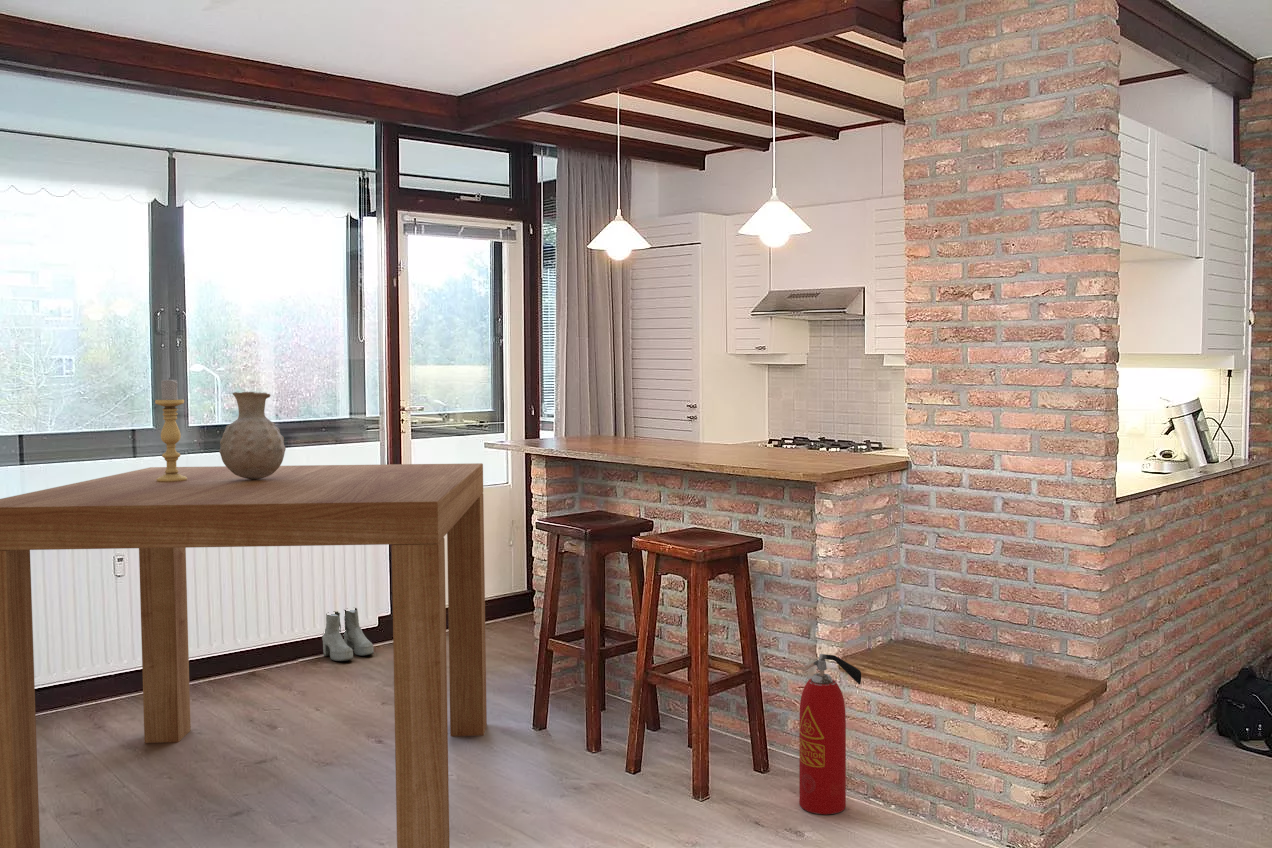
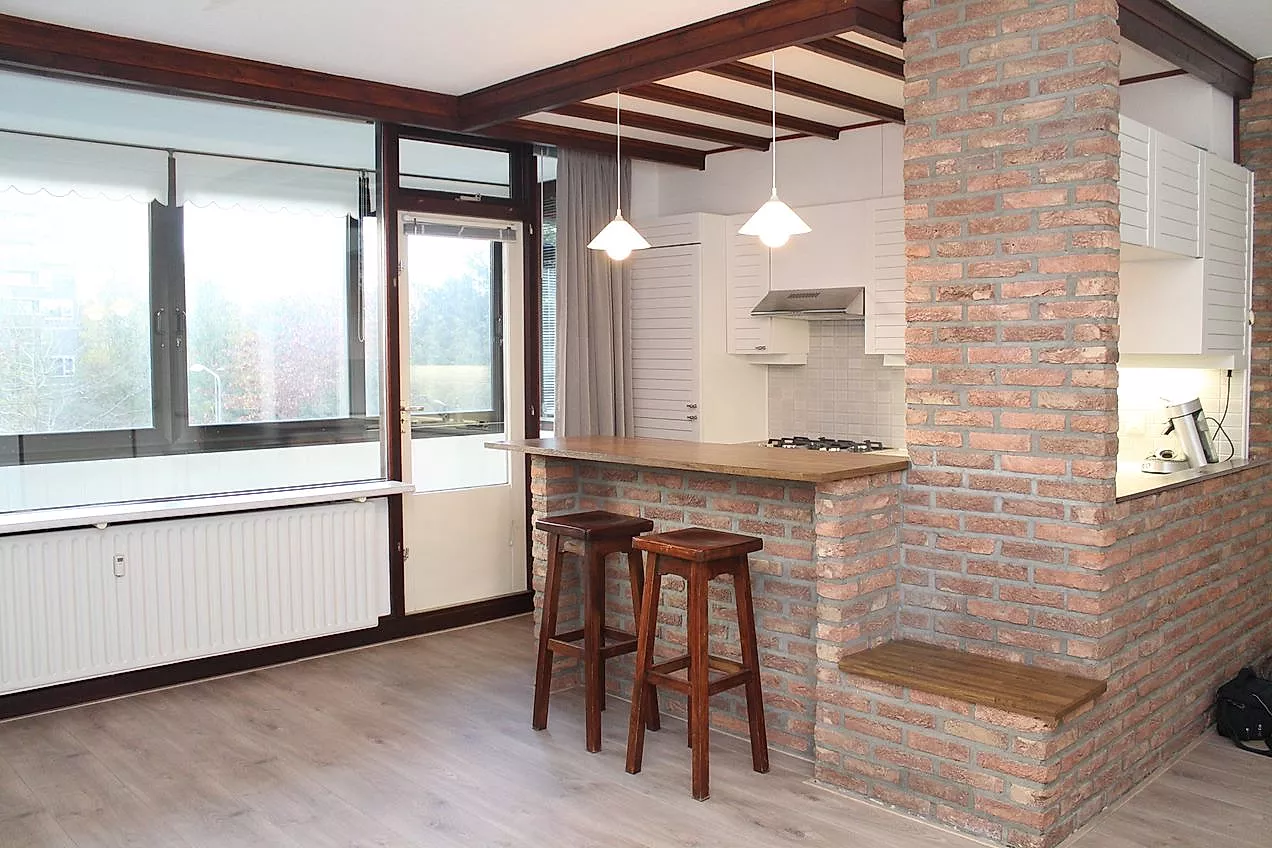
- candle holder [154,377,187,482]
- fire extinguisher [792,653,862,815]
- boots [321,607,375,662]
- table [0,462,488,848]
- vase [218,391,287,480]
